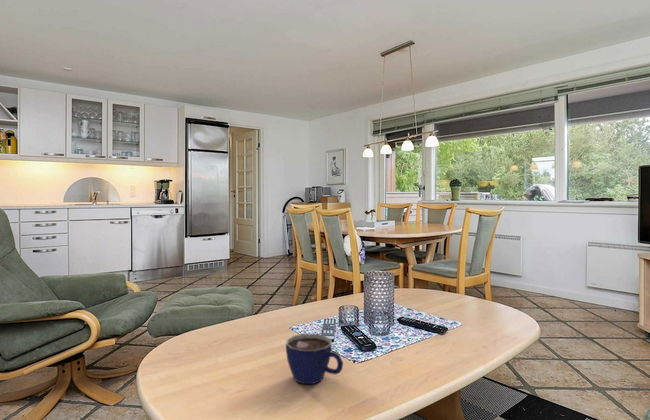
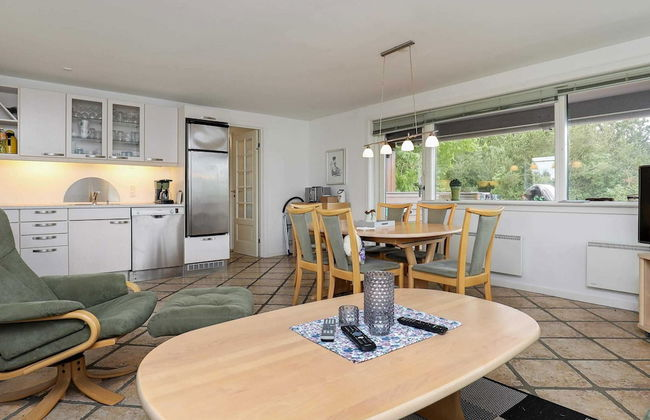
- cup [285,333,344,385]
